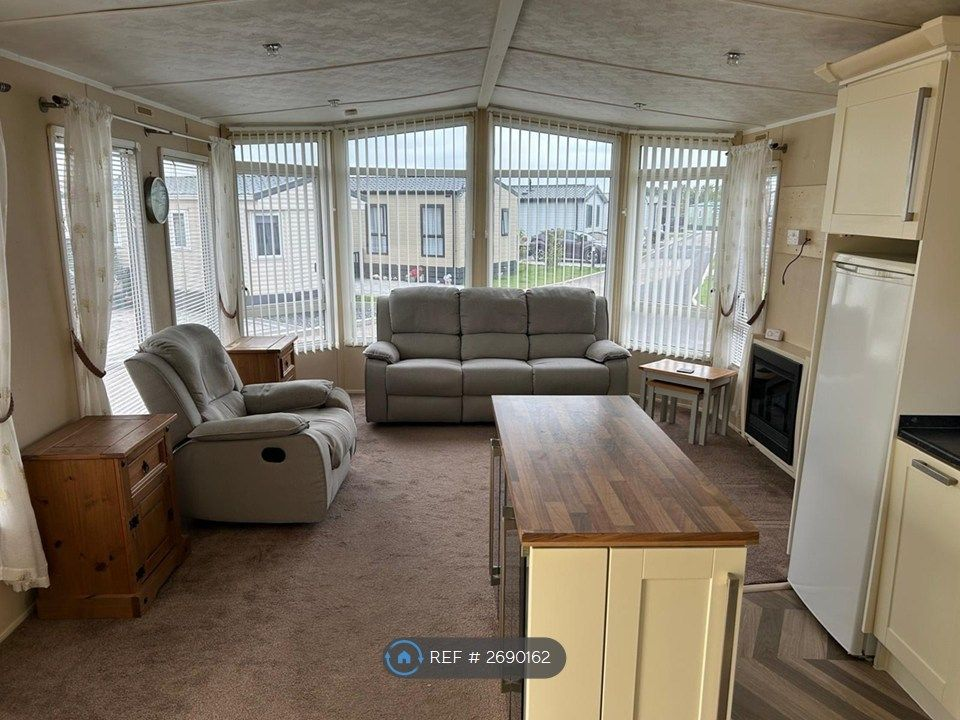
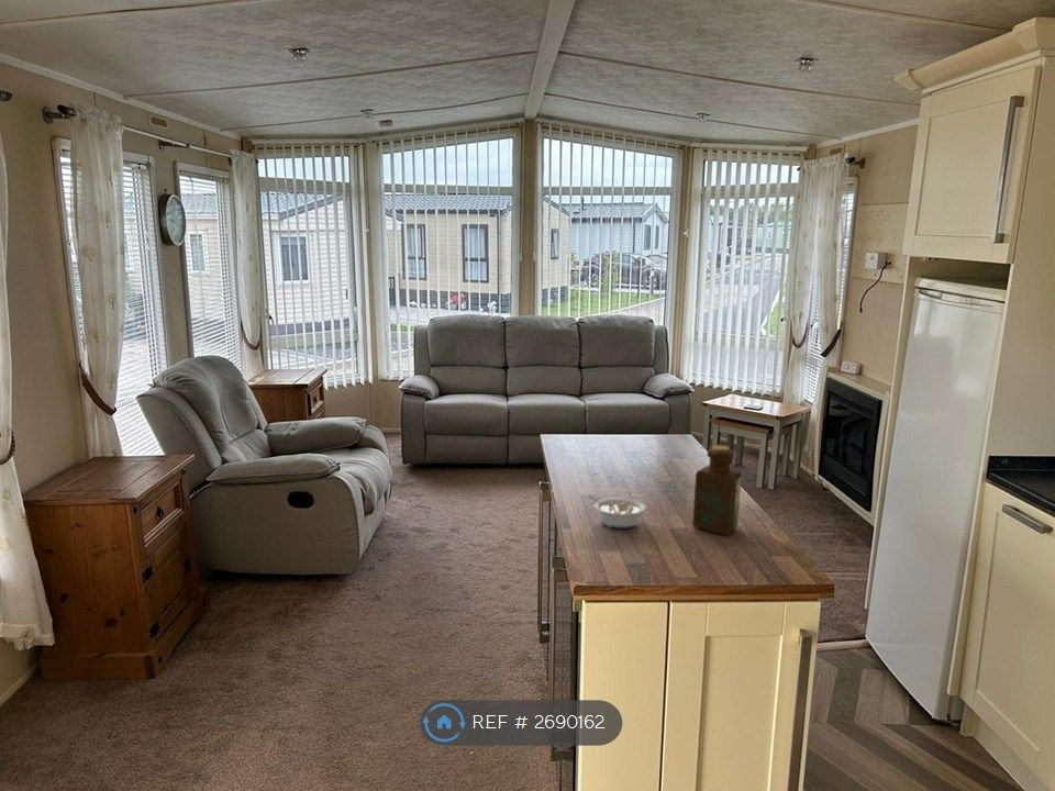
+ bottle [691,444,743,536]
+ legume [587,494,647,530]
